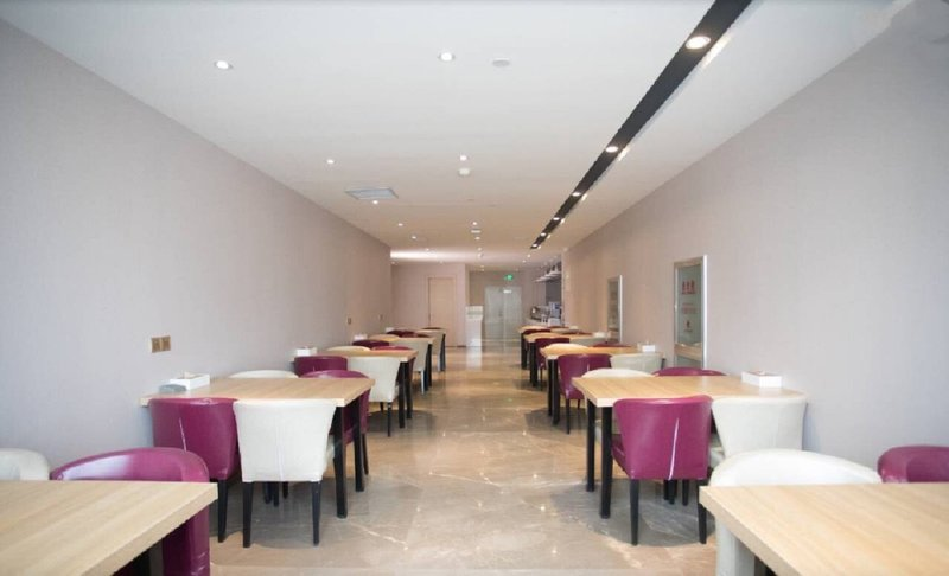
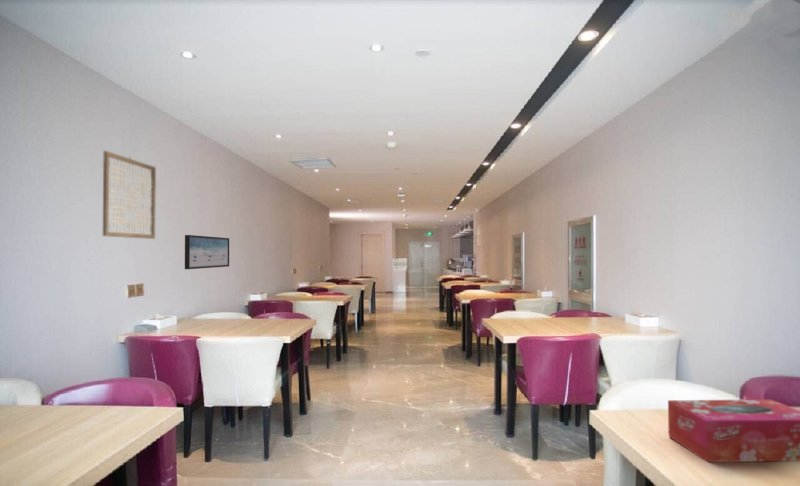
+ wall art [184,234,230,270]
+ tissue box [667,398,800,463]
+ wall art [102,150,157,240]
